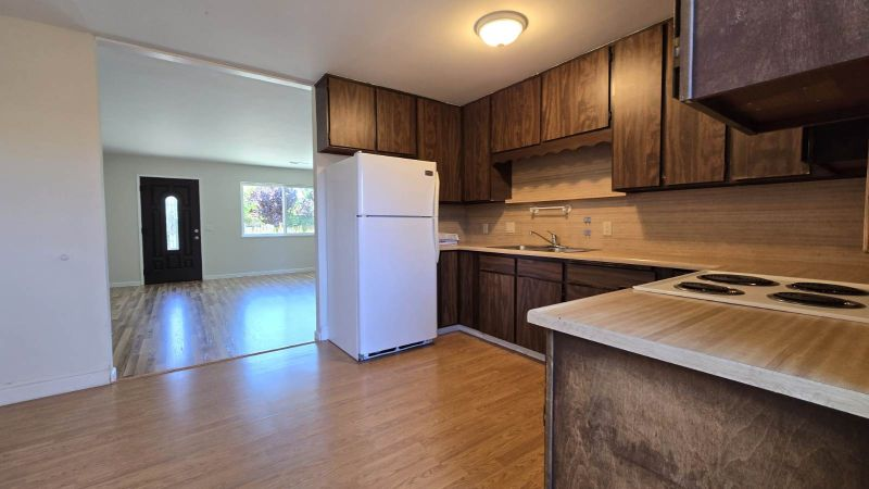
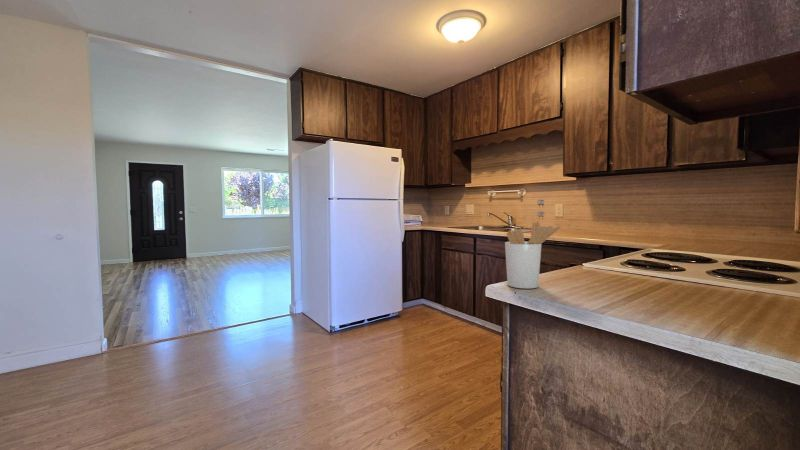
+ utensil holder [504,221,562,290]
